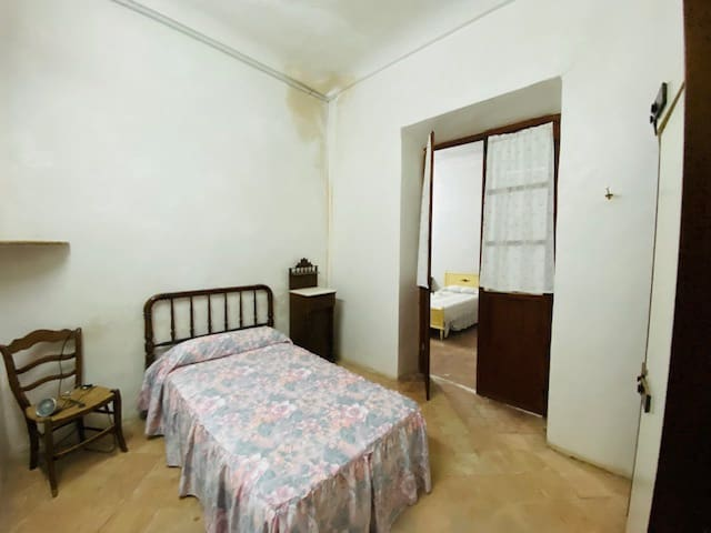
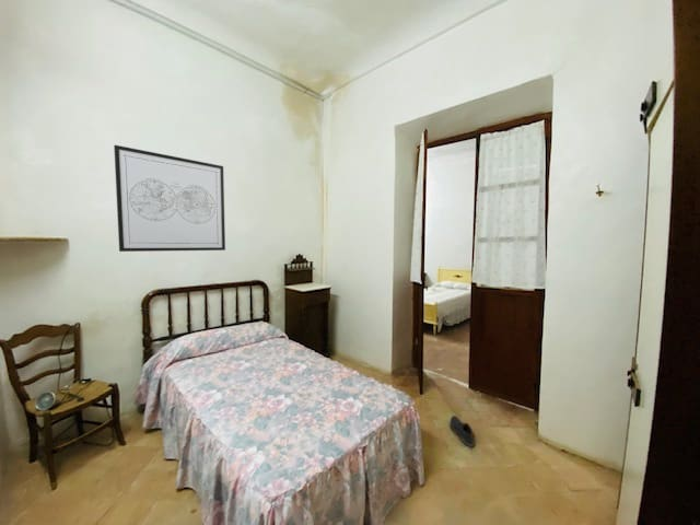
+ wall art [113,144,226,253]
+ shoe [450,415,477,448]
